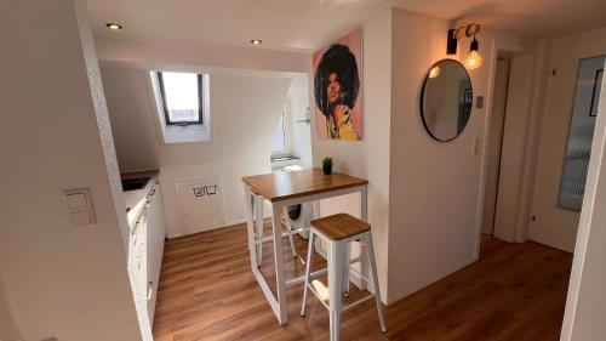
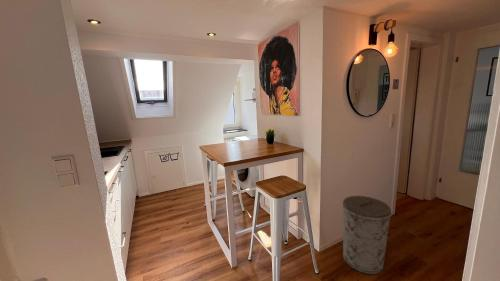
+ trash can [342,195,392,275]
